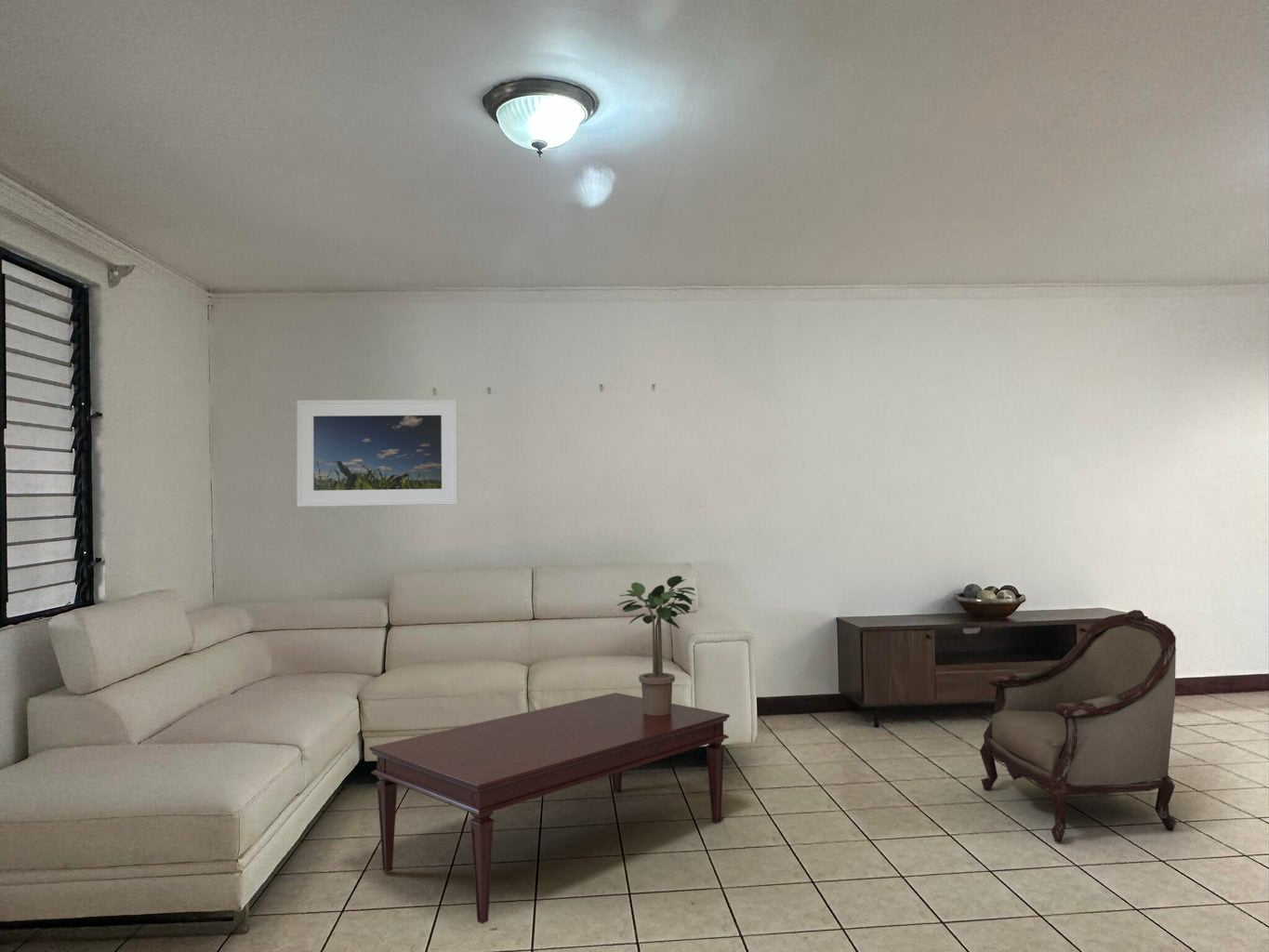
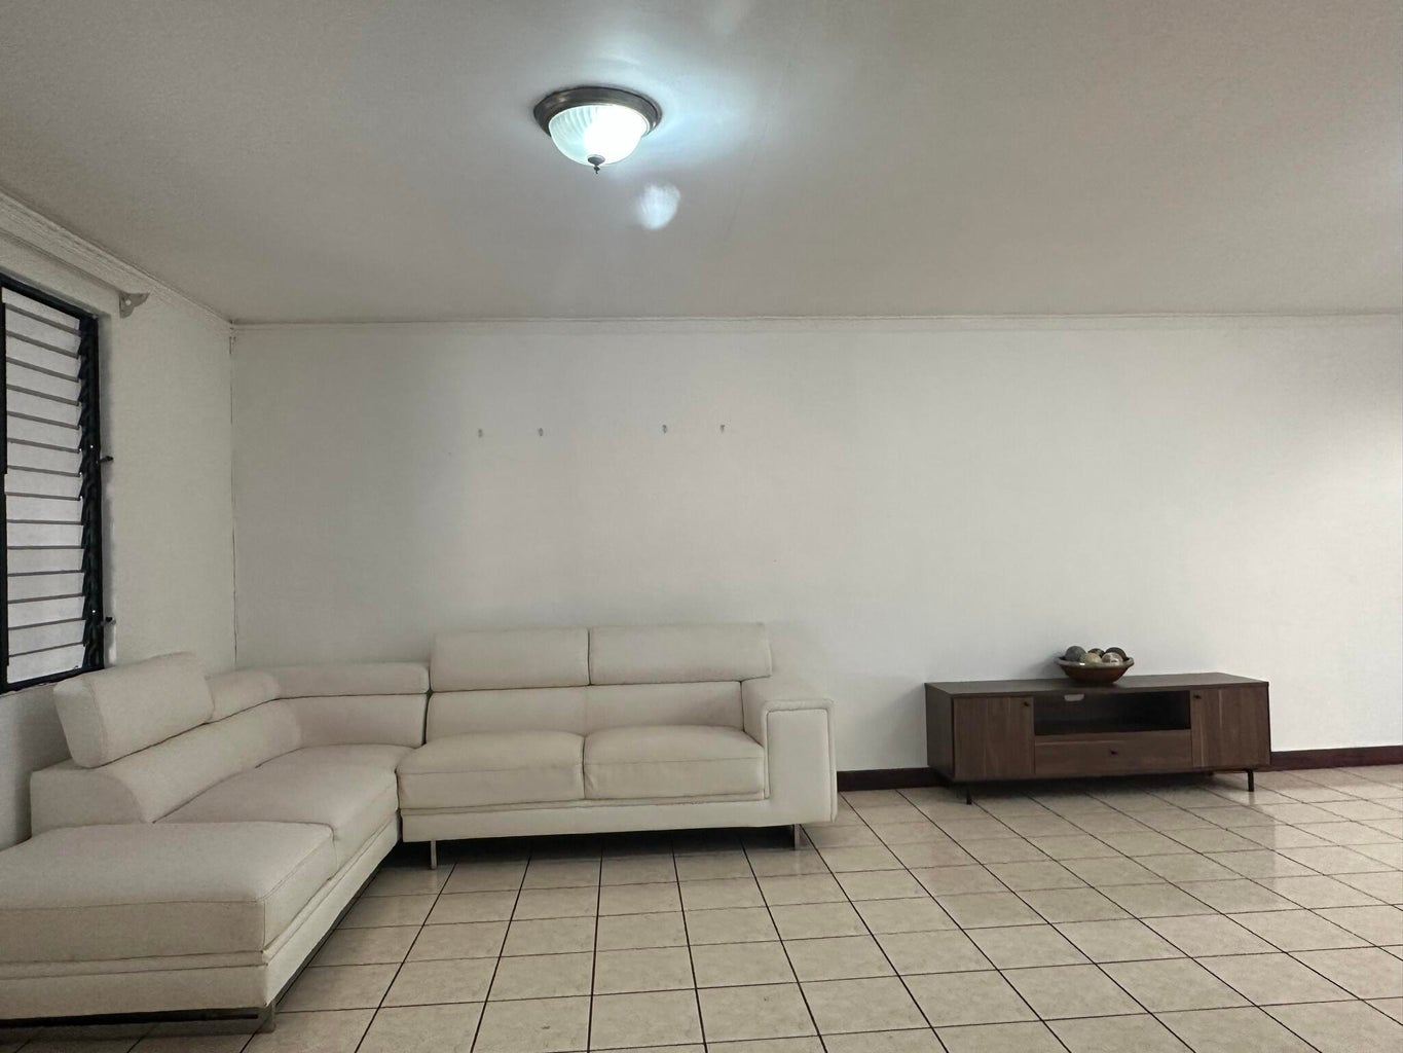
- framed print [296,399,459,508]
- armchair [979,609,1178,843]
- potted plant [616,575,698,715]
- coffee table [368,692,731,925]
